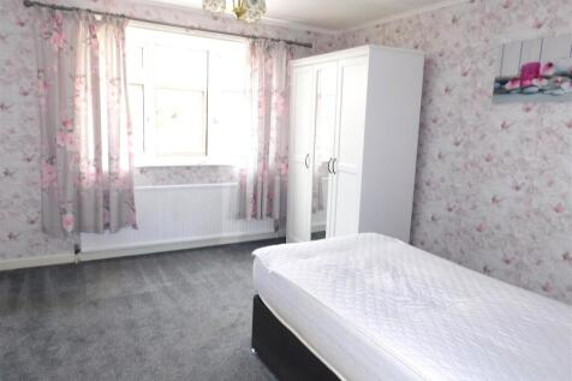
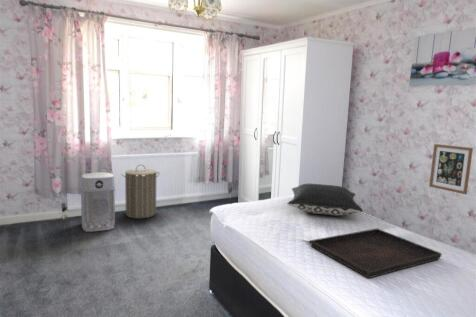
+ pillow [286,183,364,217]
+ wall art [428,143,474,195]
+ laundry hamper [121,164,161,219]
+ air purifier [80,171,116,233]
+ serving tray [309,228,443,279]
